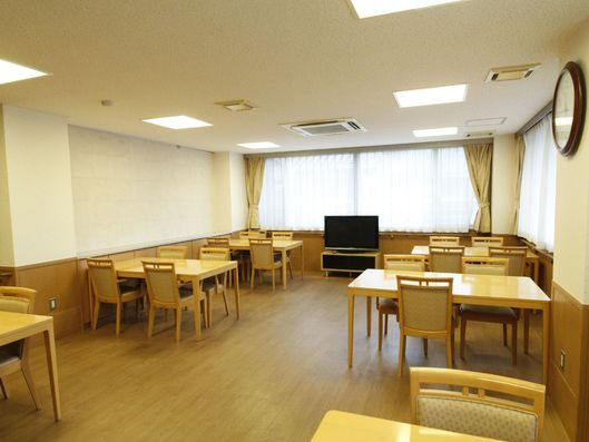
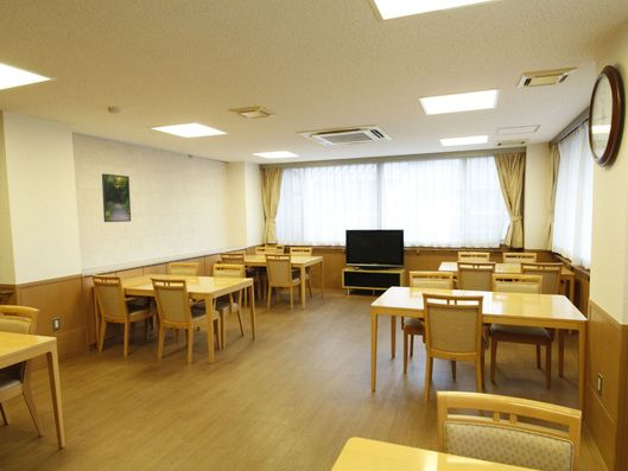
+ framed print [101,173,132,223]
